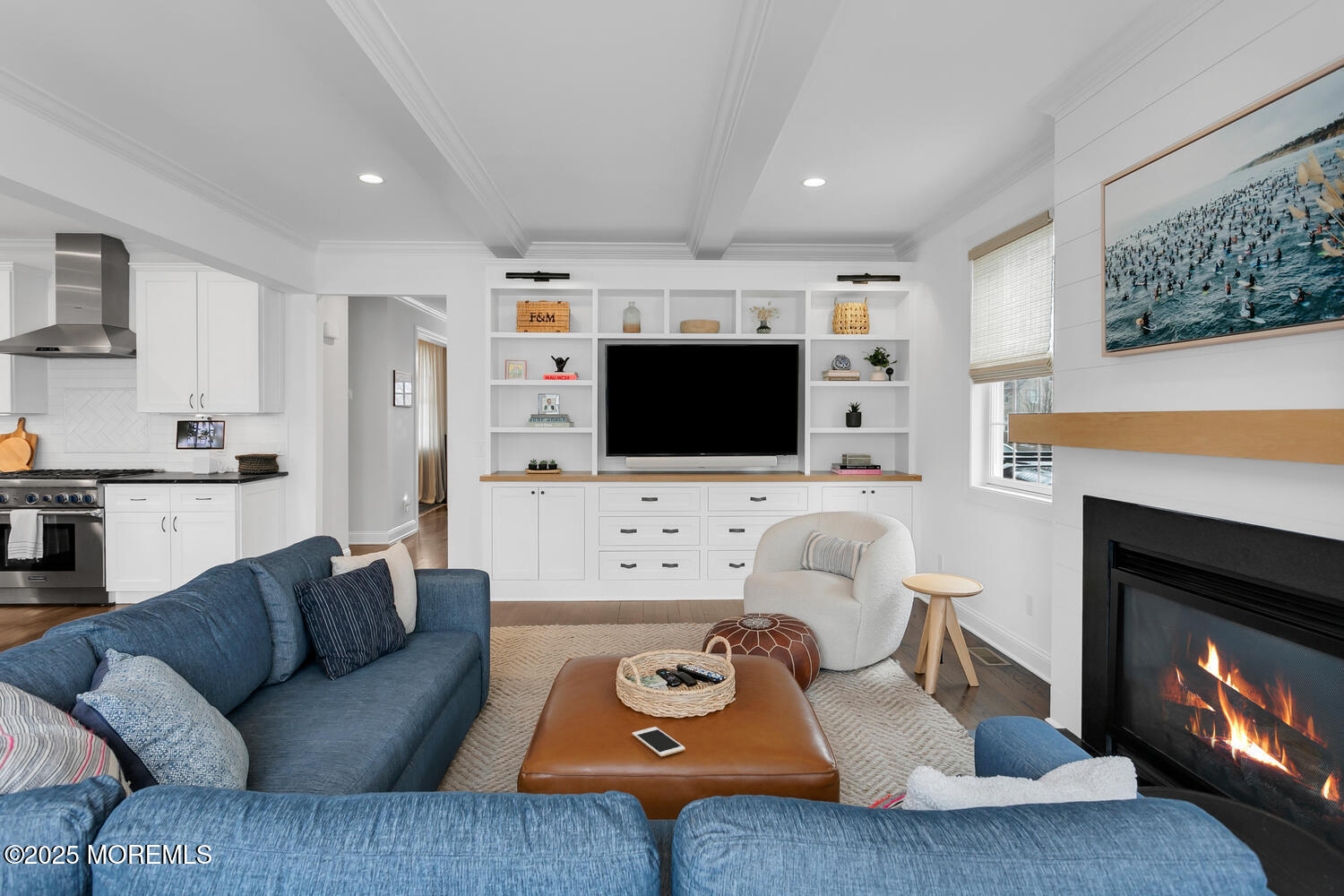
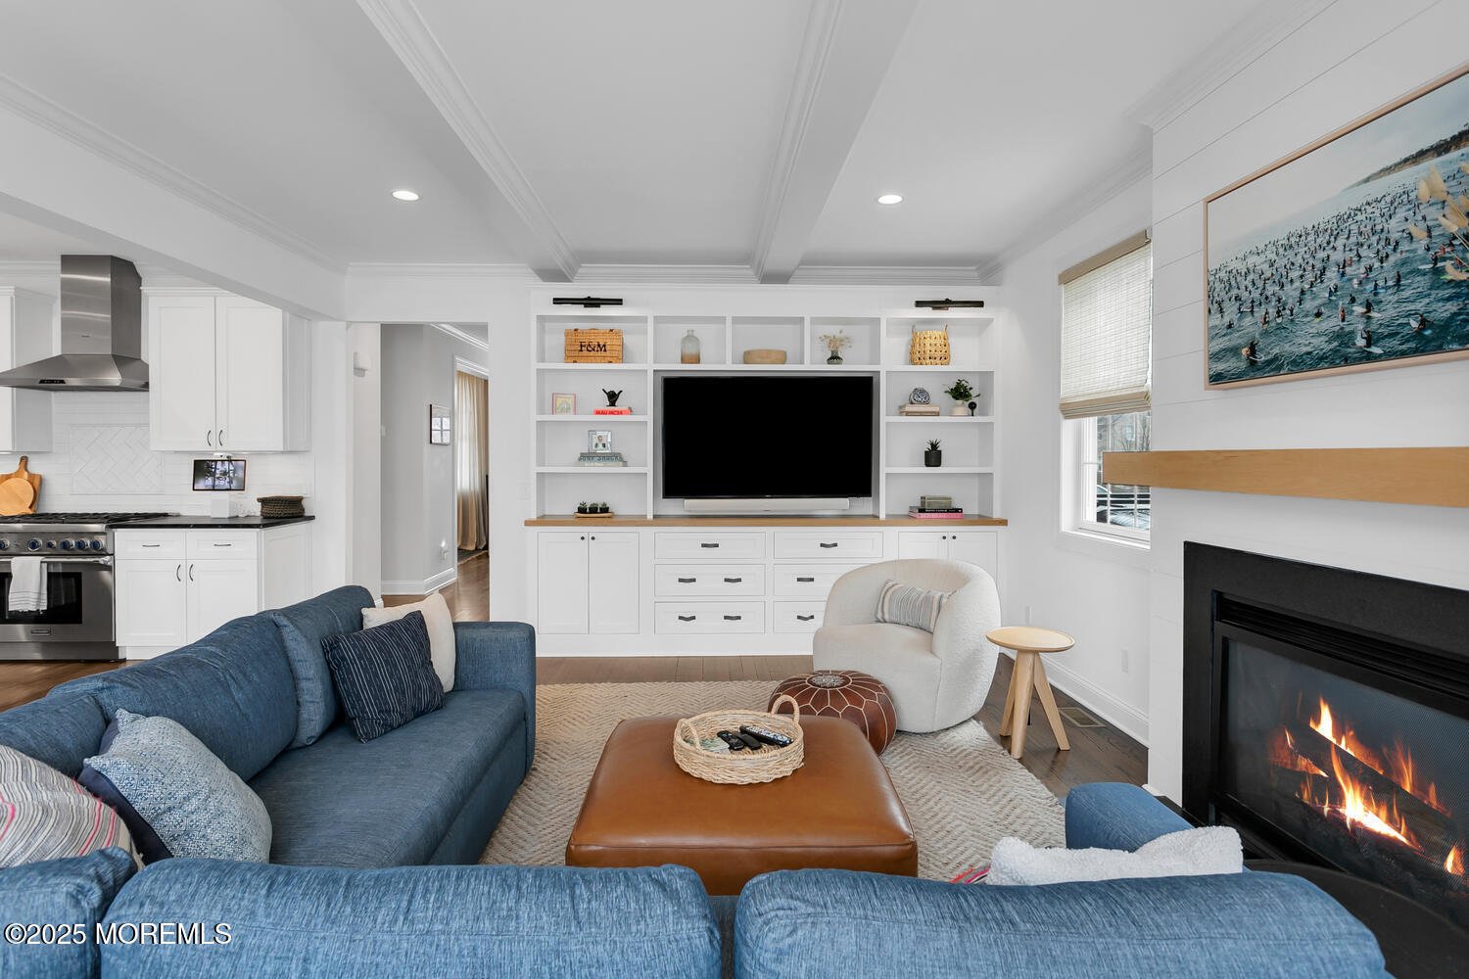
- cell phone [632,726,686,757]
